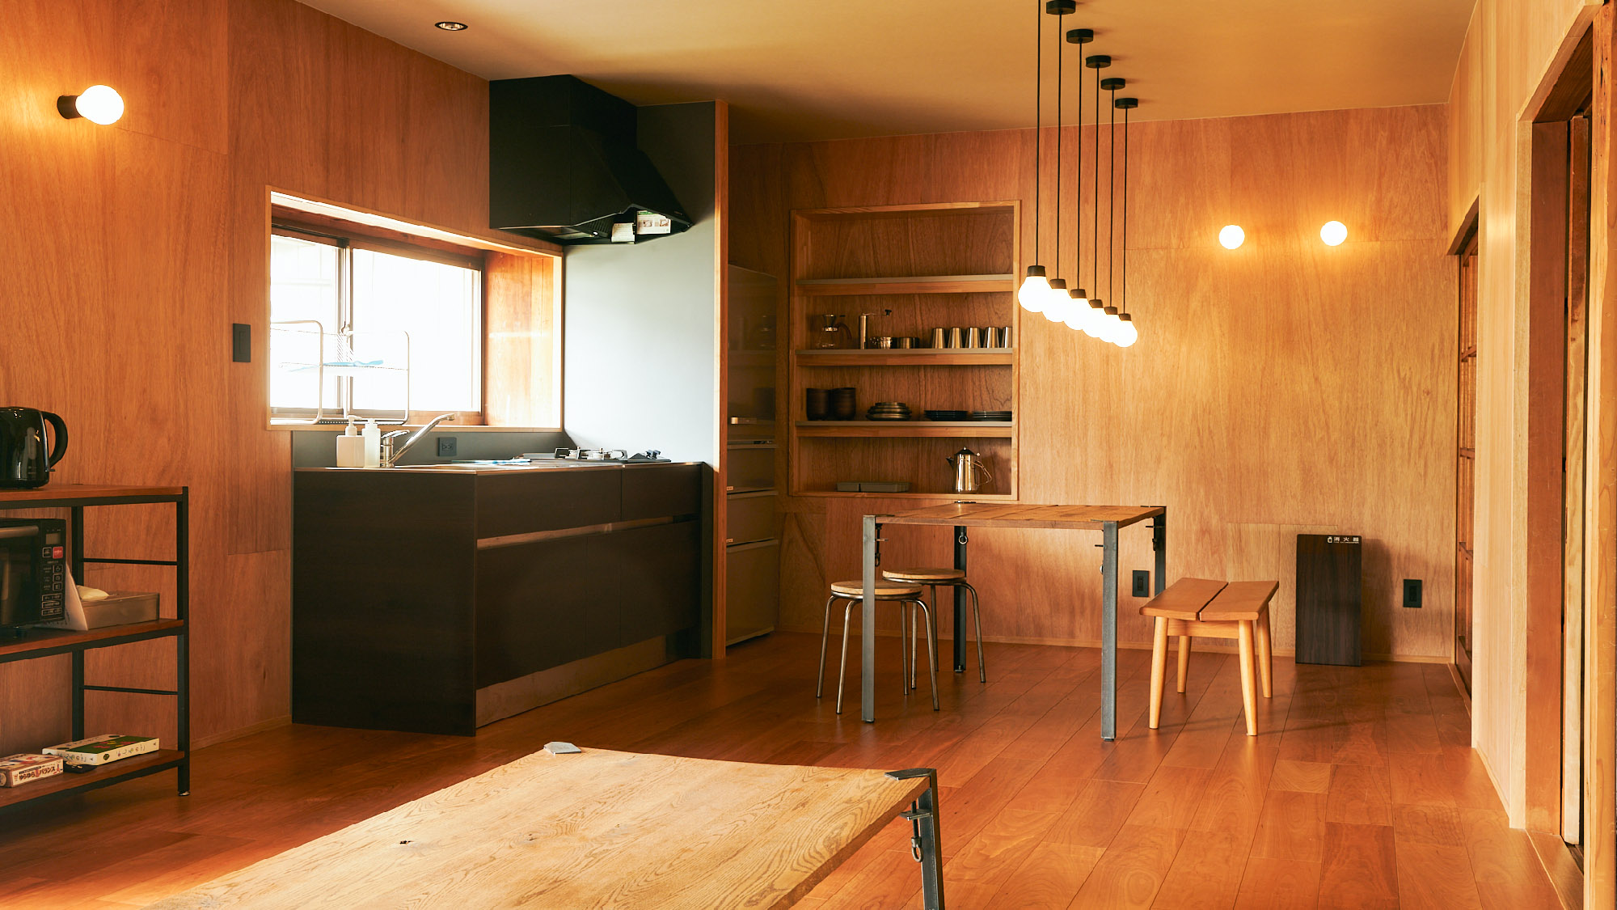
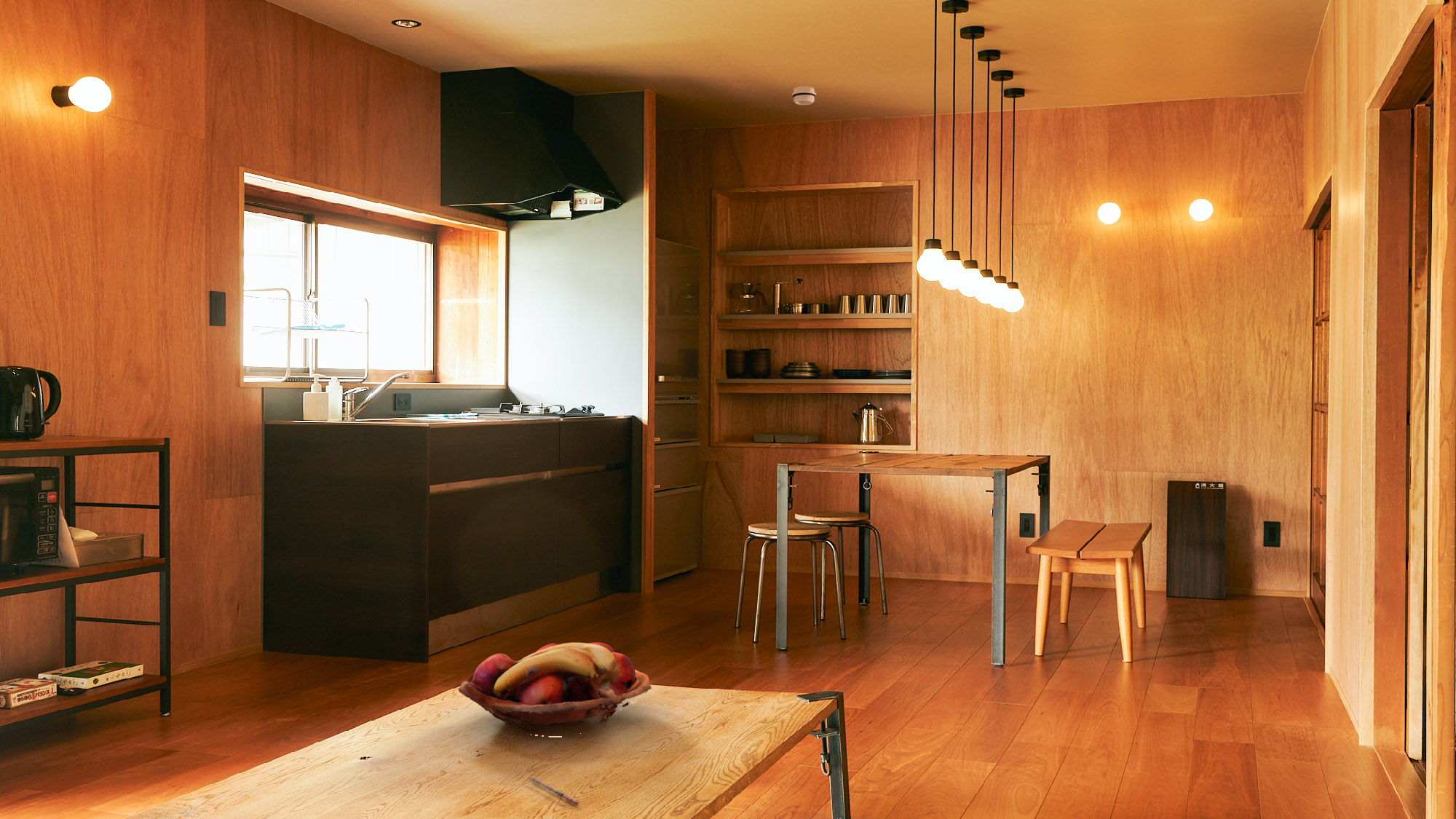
+ smoke detector [791,86,817,106]
+ fruit basket [457,642,652,737]
+ pen [529,776,579,806]
